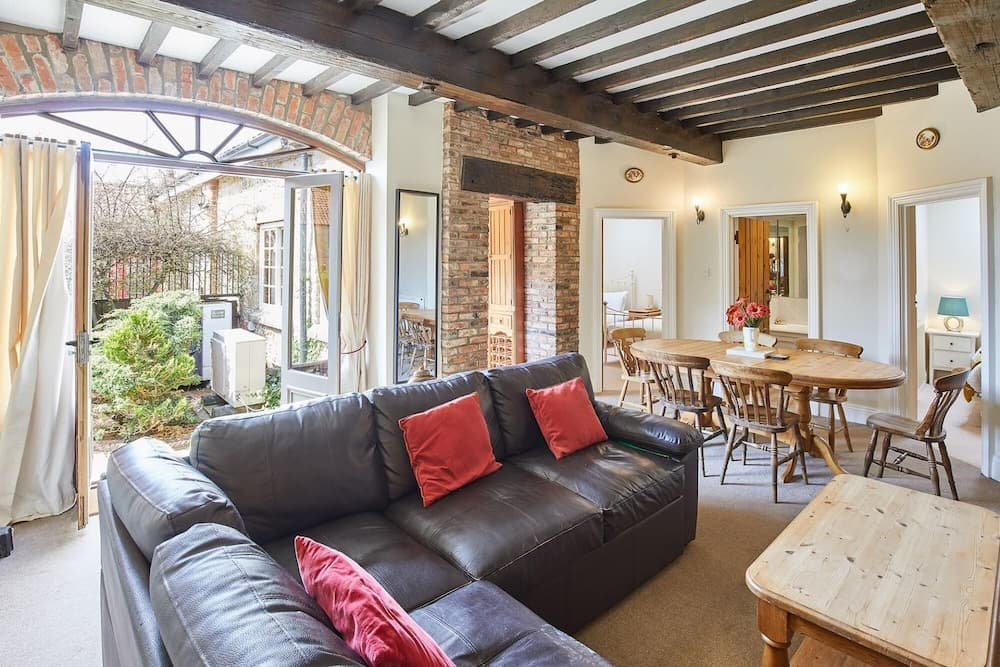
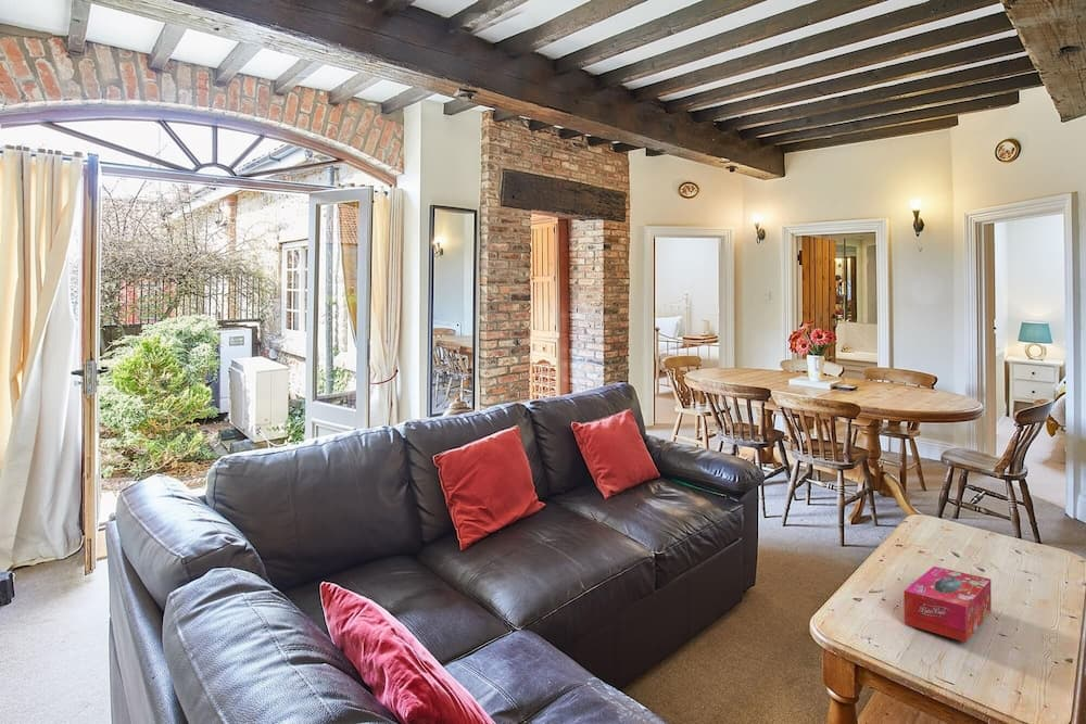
+ tissue box [902,566,993,644]
